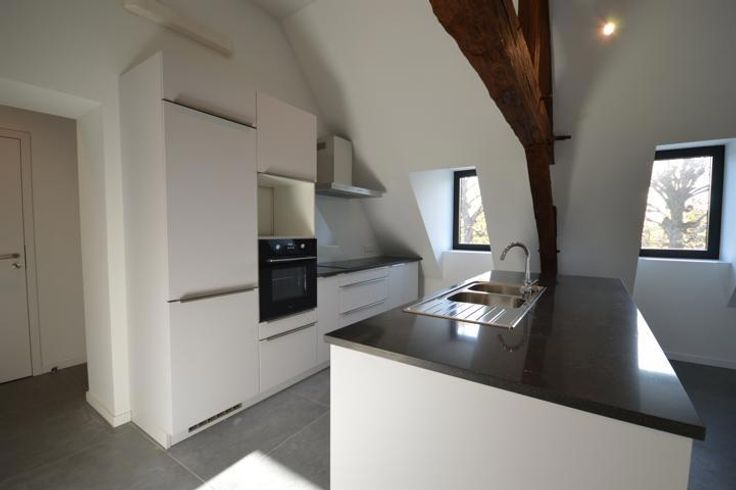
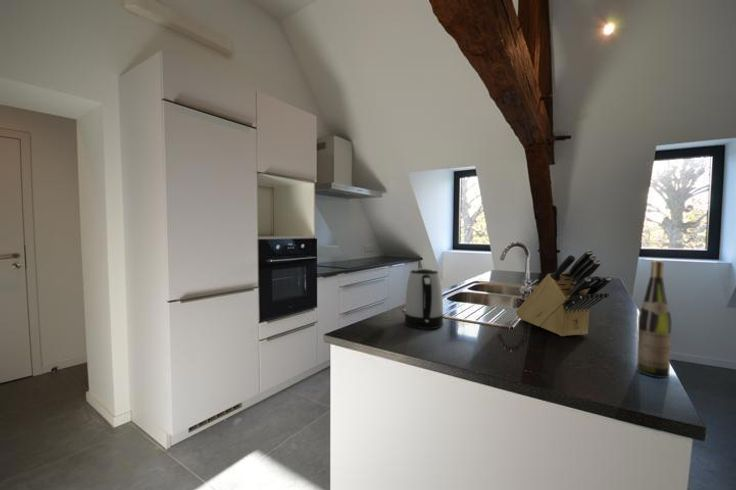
+ kettle [404,267,444,330]
+ wine bottle [635,259,672,379]
+ knife block [515,249,612,337]
